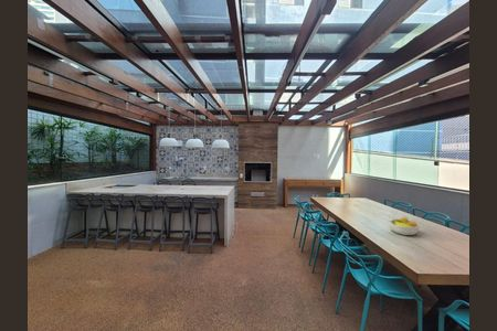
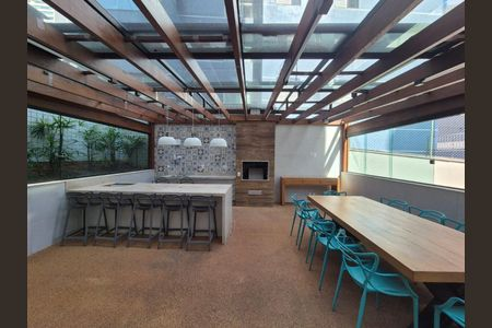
- fruit bowl [388,216,421,236]
